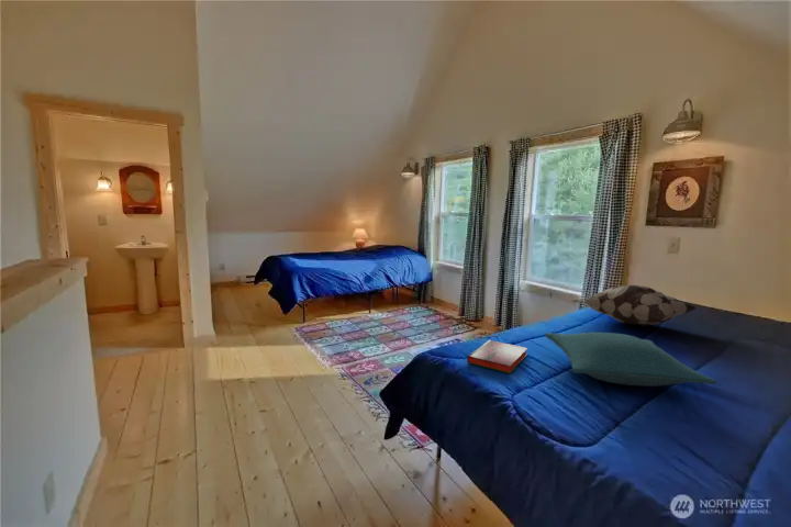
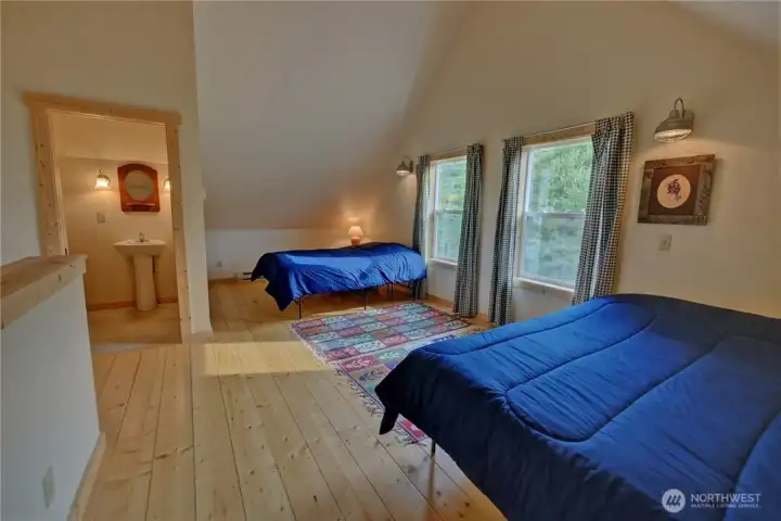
- pillow [544,332,717,388]
- decorative pillow [571,284,697,327]
- hardback book [466,339,528,374]
